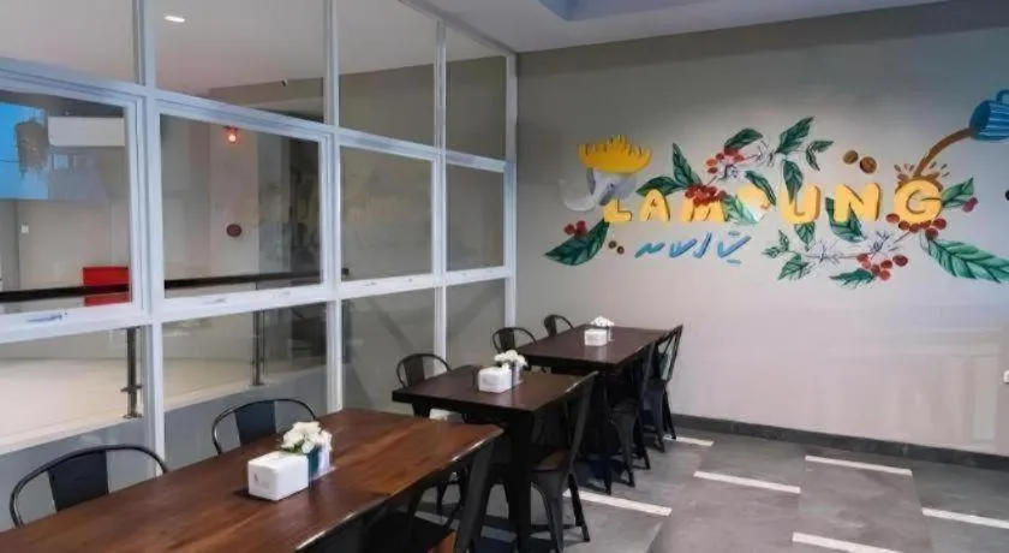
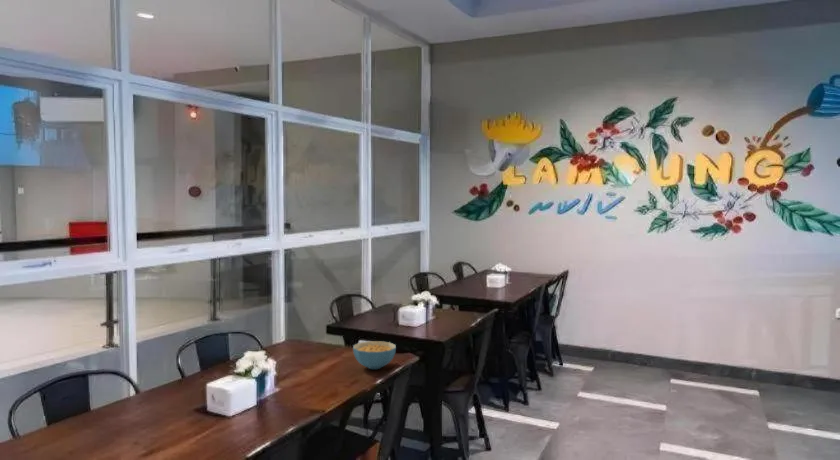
+ cereal bowl [352,340,397,370]
